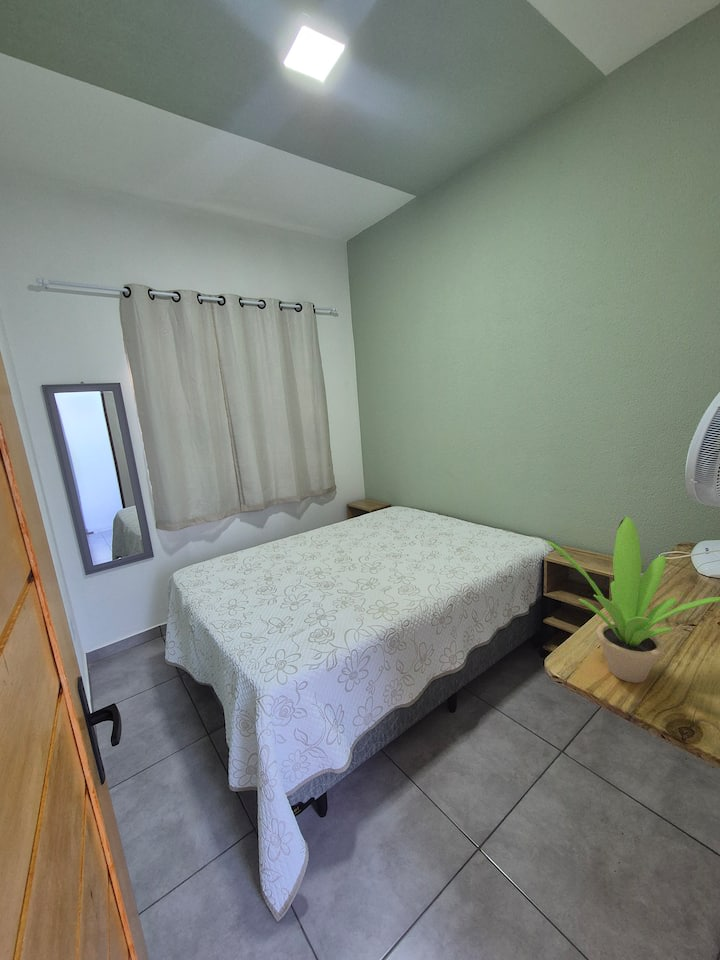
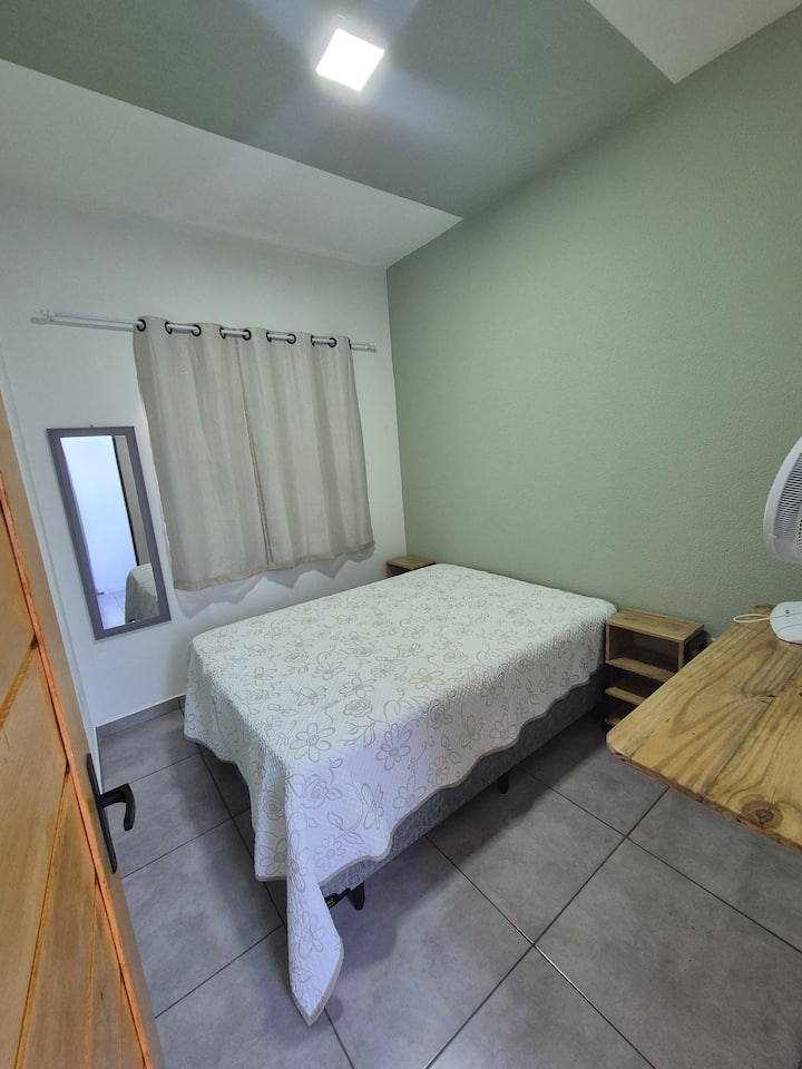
- potted plant [545,516,720,684]
